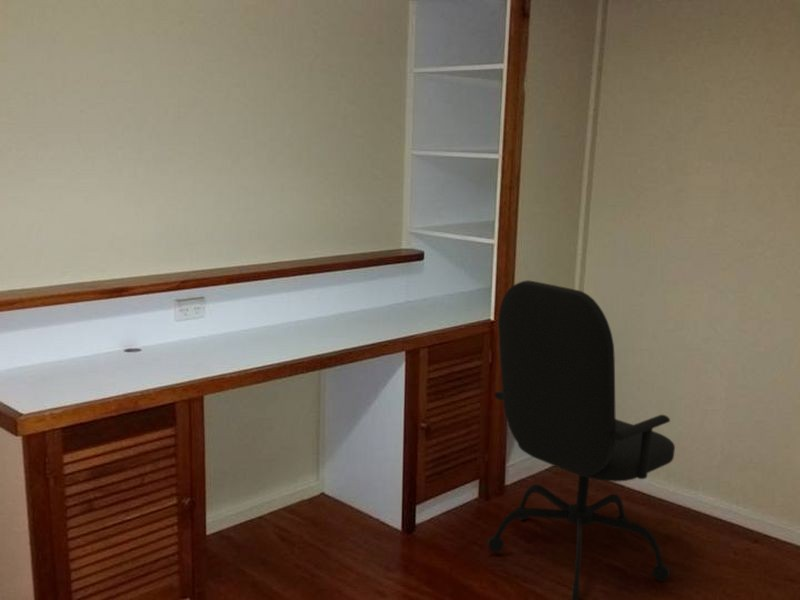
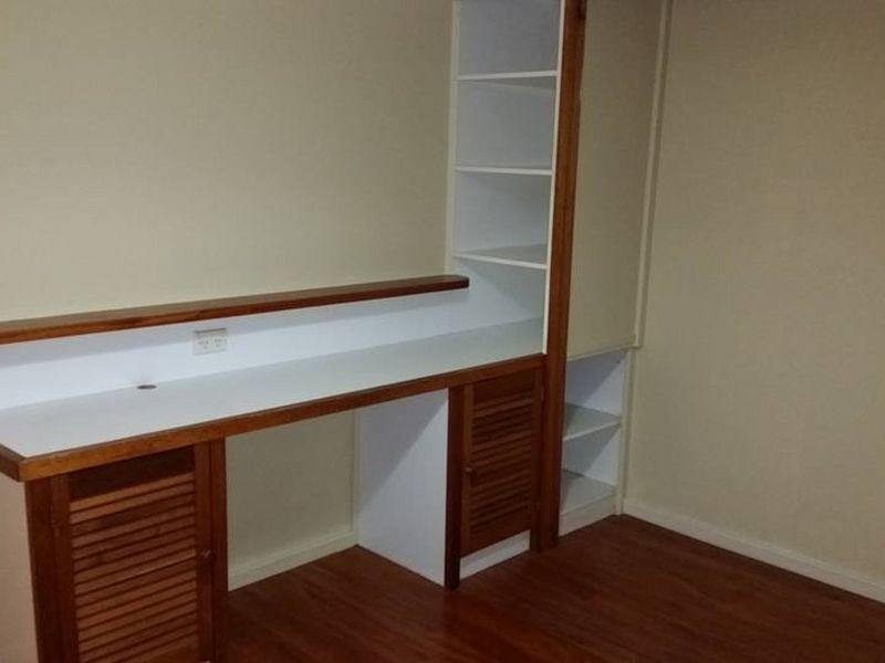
- office chair [487,279,676,600]
